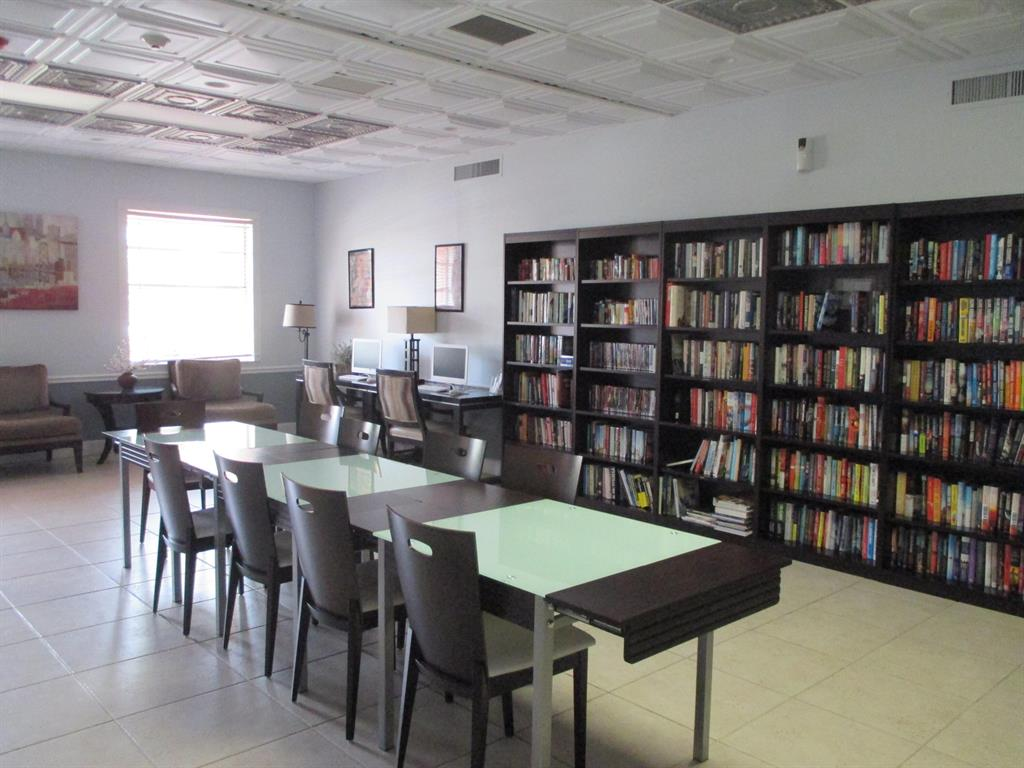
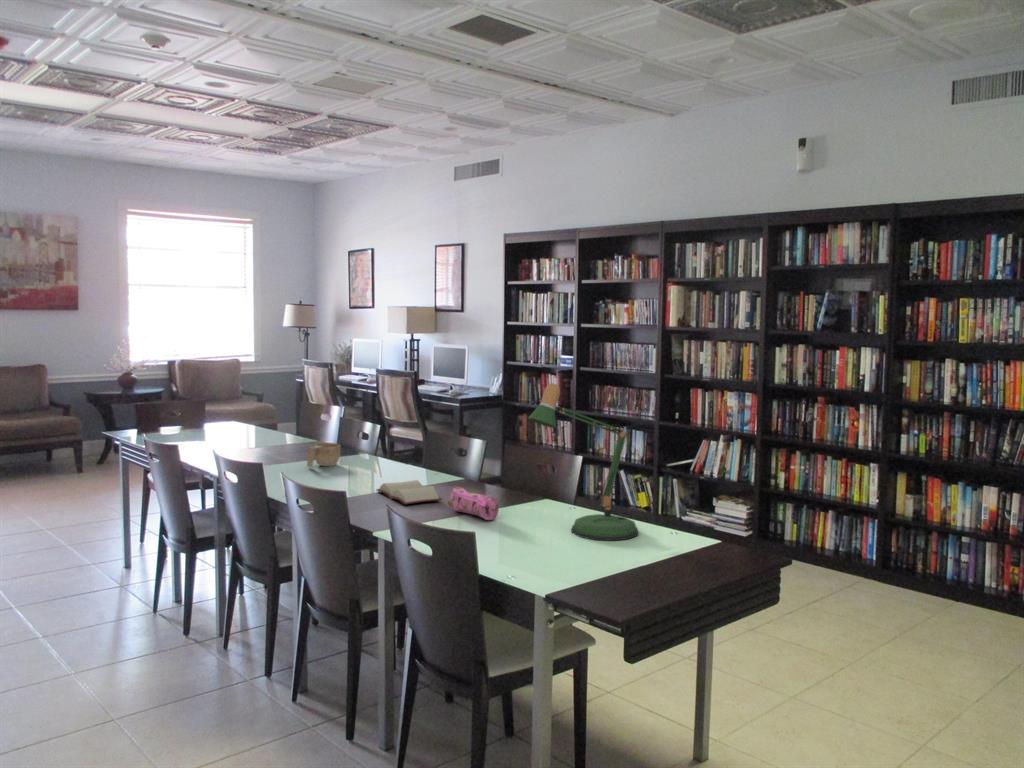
+ cup [306,442,341,468]
+ desk lamp [527,382,639,542]
+ pencil case [447,486,500,521]
+ hardback book [375,479,443,505]
